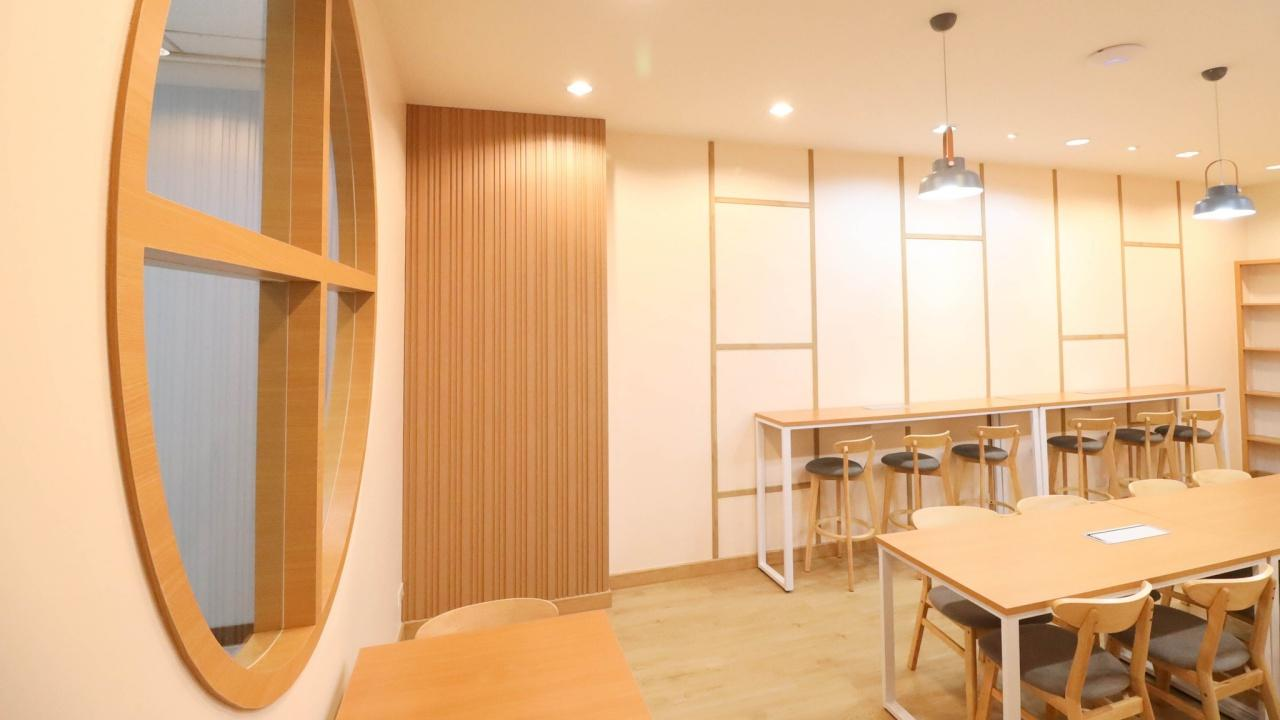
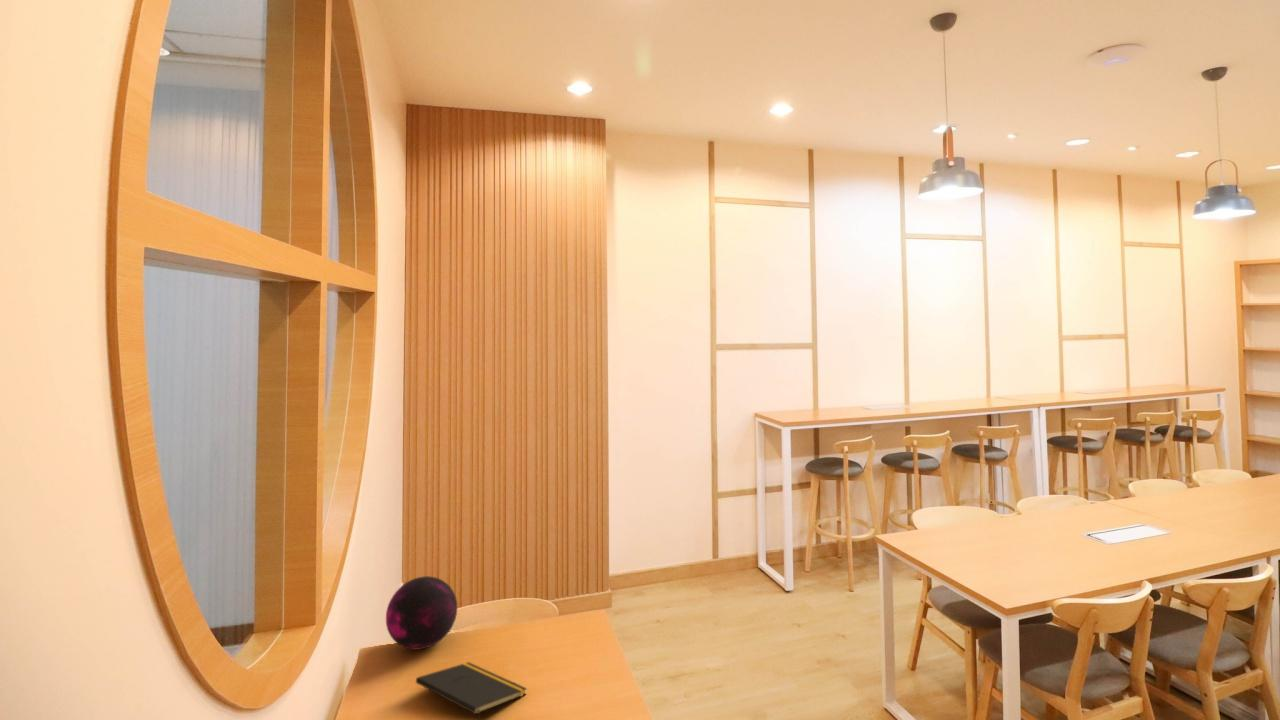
+ decorative orb [385,575,458,651]
+ notepad [415,661,528,720]
